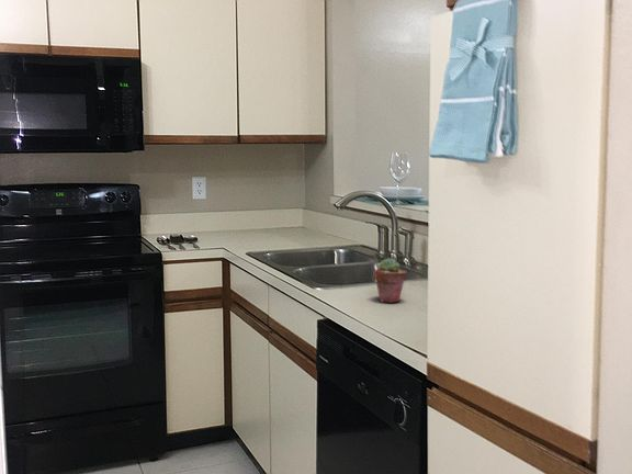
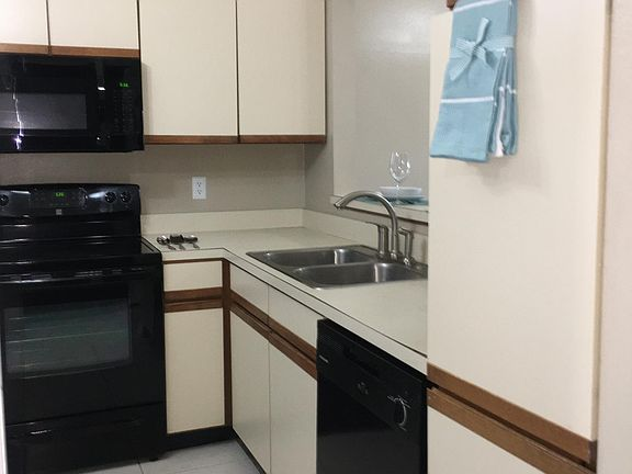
- potted succulent [373,257,408,304]
